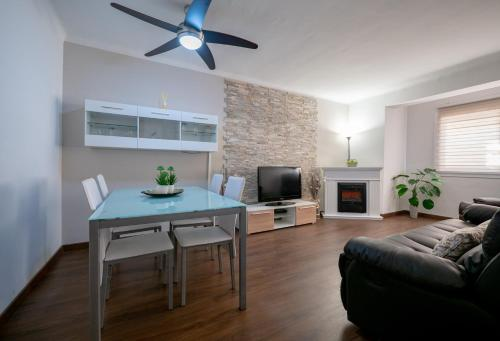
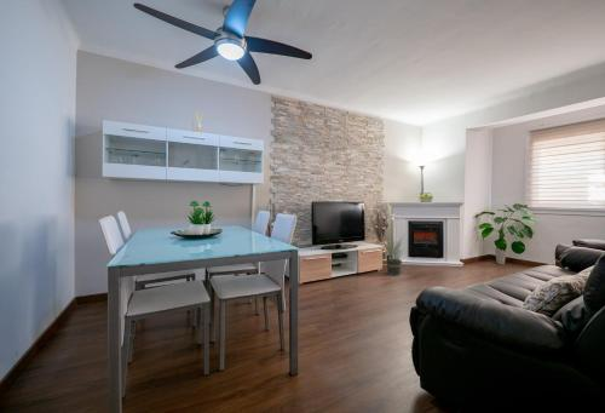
+ potted plant [382,233,407,276]
